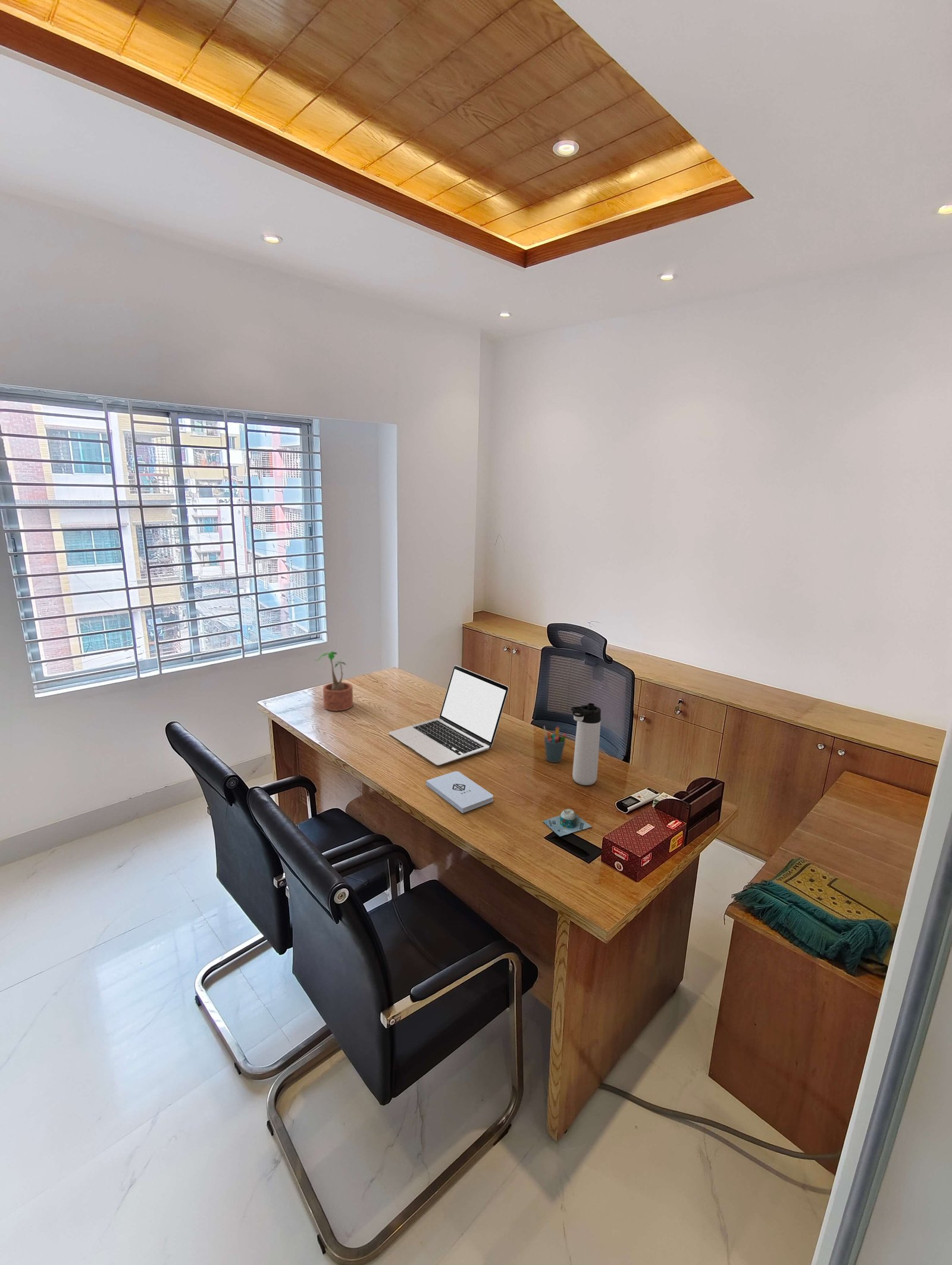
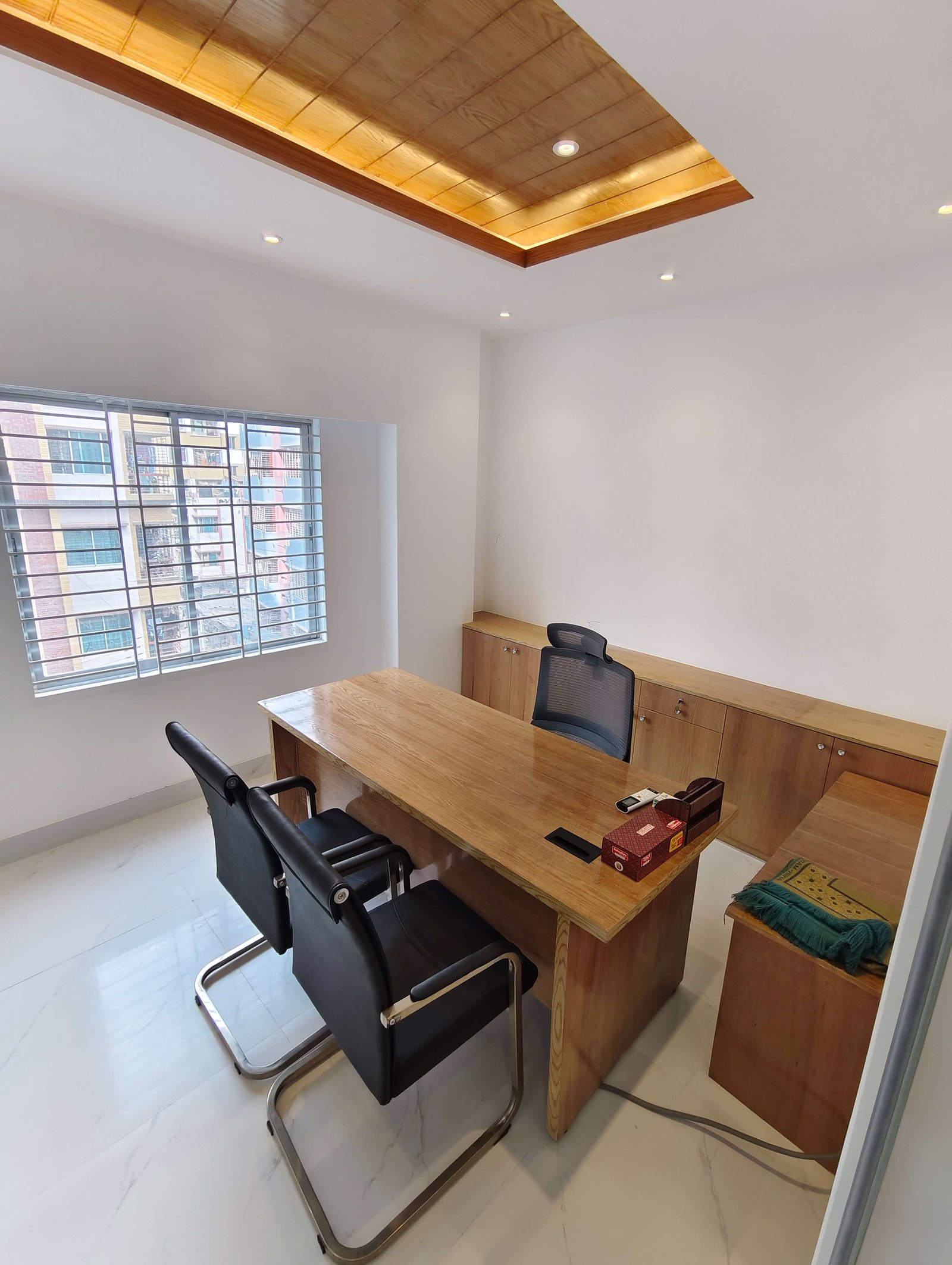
- potted plant [315,651,353,711]
- pen holder [543,726,568,763]
- notepad [425,771,494,814]
- thermos bottle [571,702,602,786]
- mug [543,808,593,837]
- laptop [389,665,509,766]
